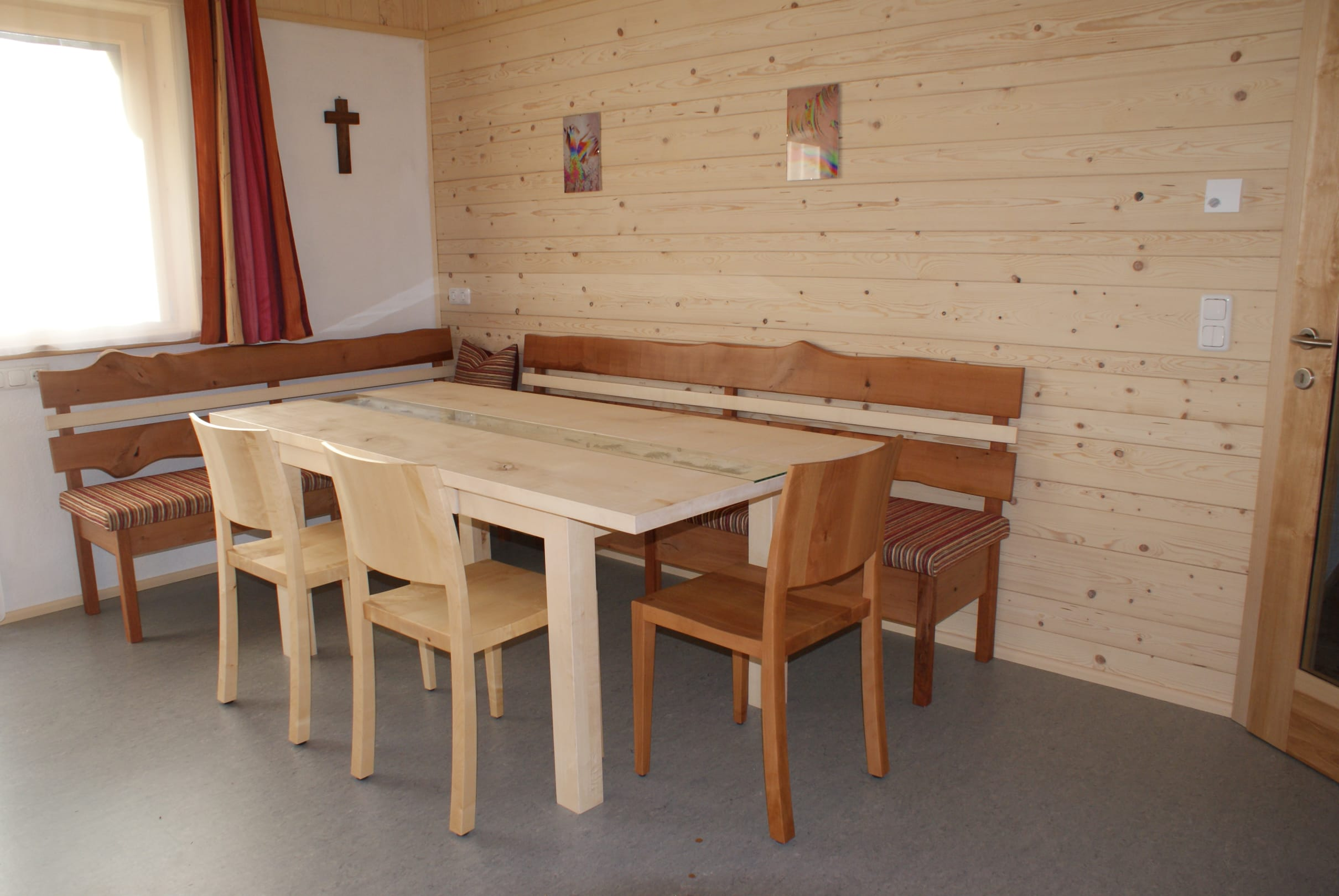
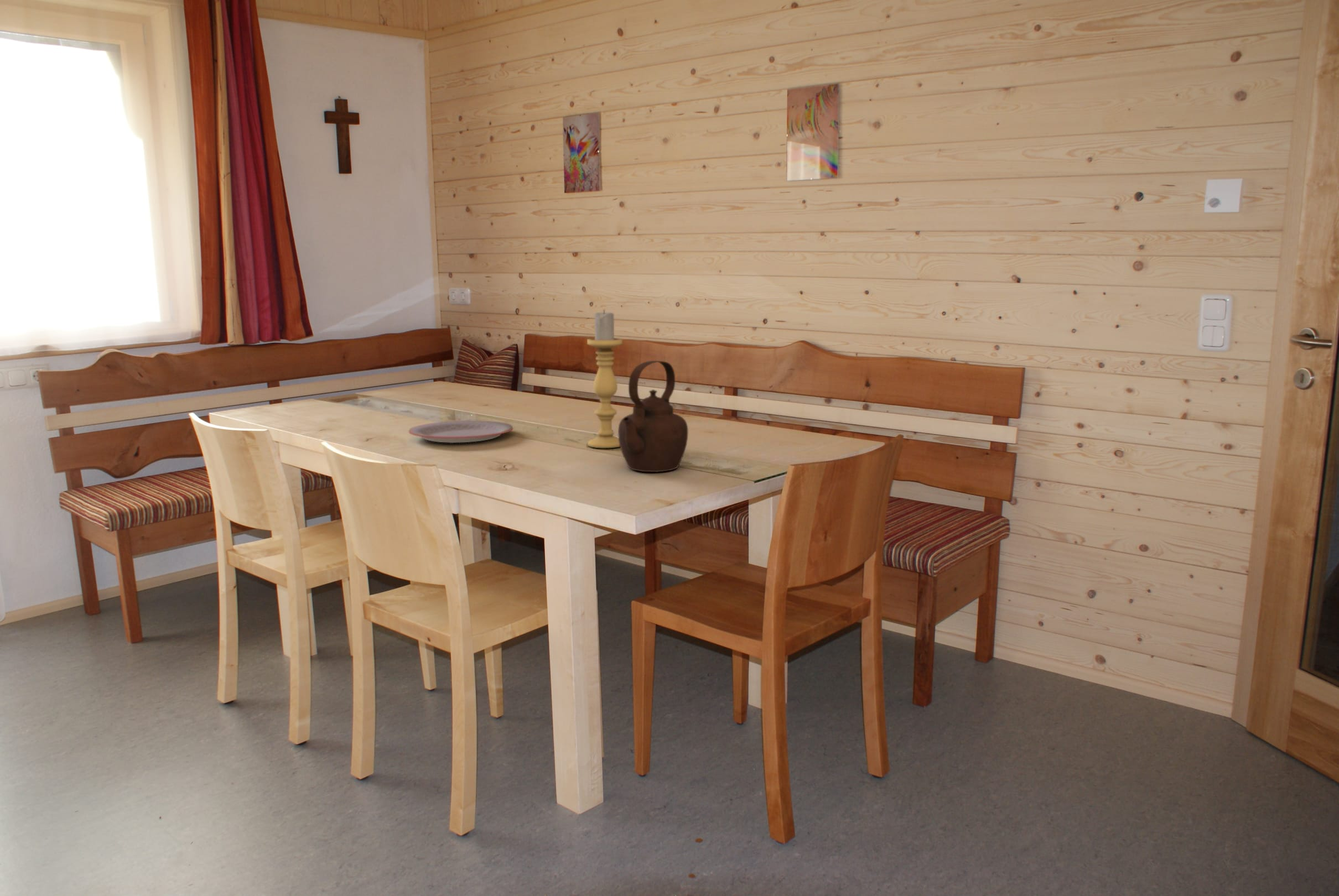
+ candle holder [587,309,623,449]
+ teapot [617,360,689,473]
+ plate [408,420,513,444]
